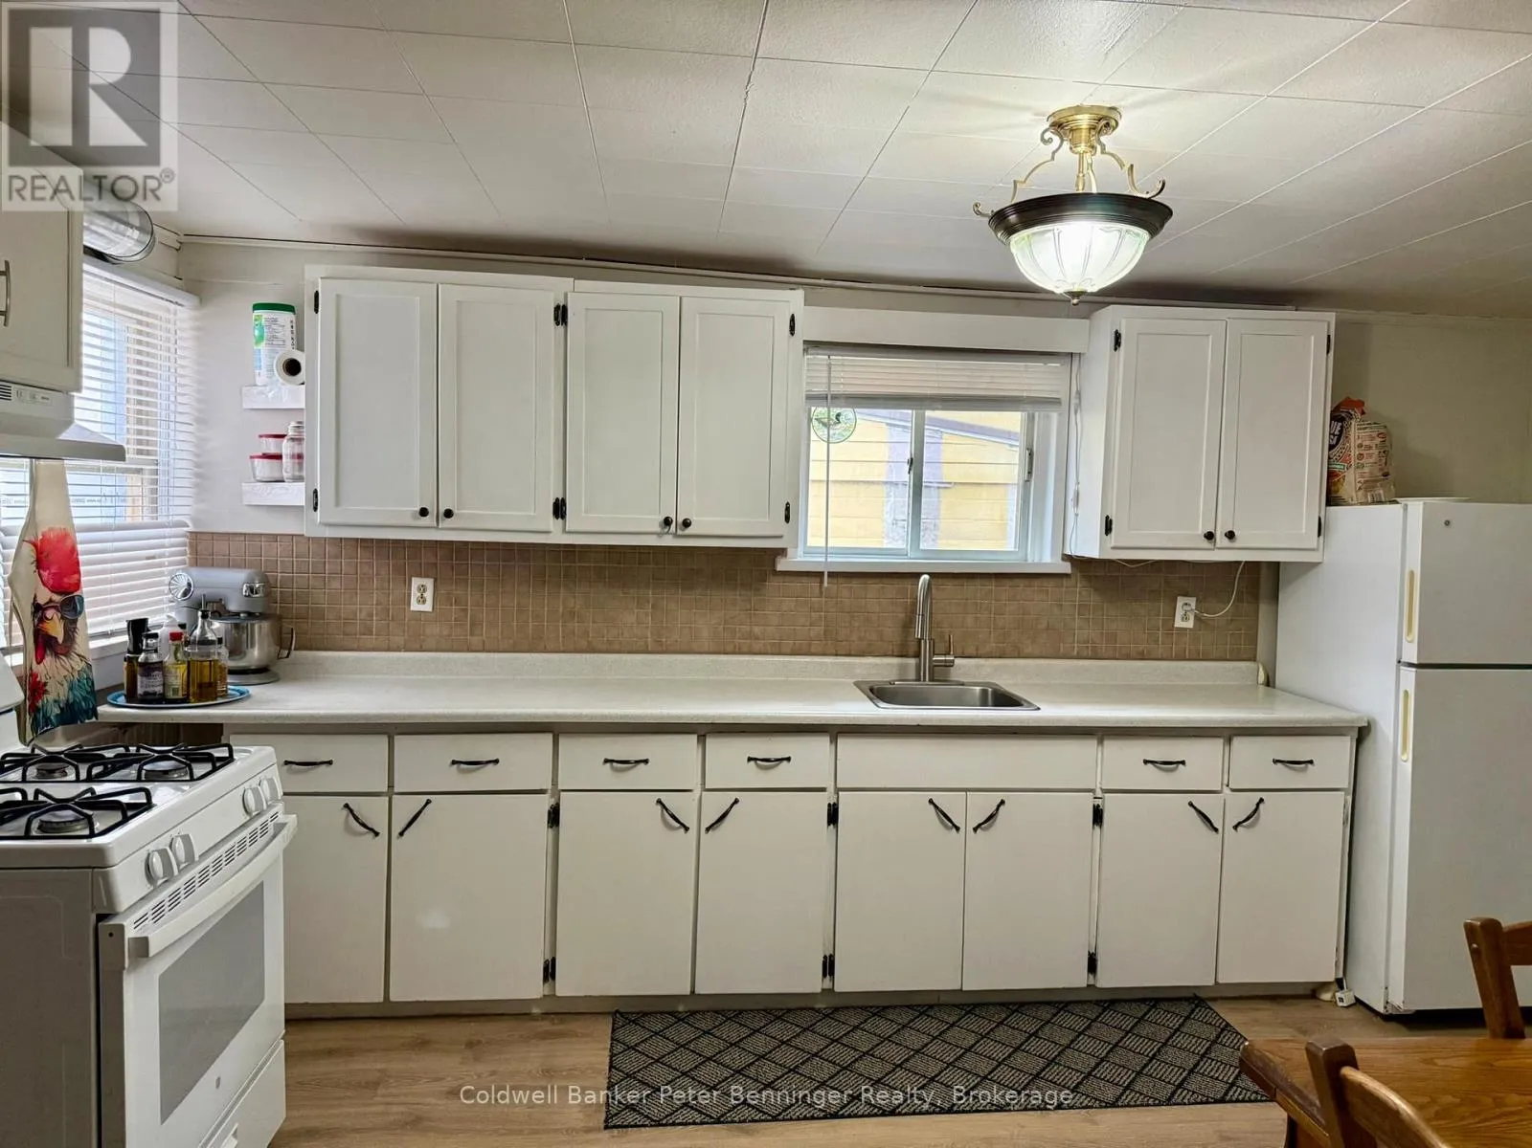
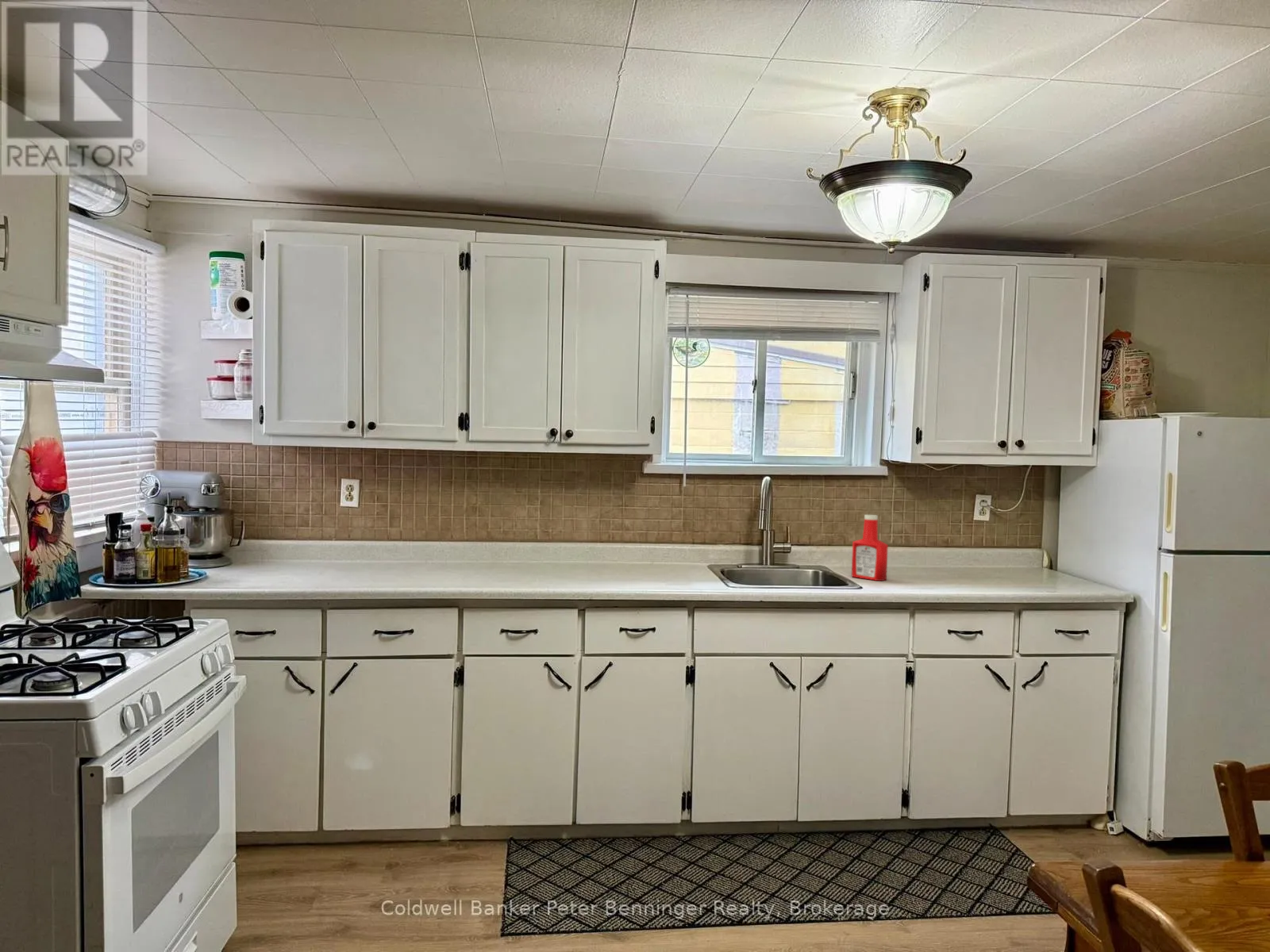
+ soap bottle [851,514,889,582]
